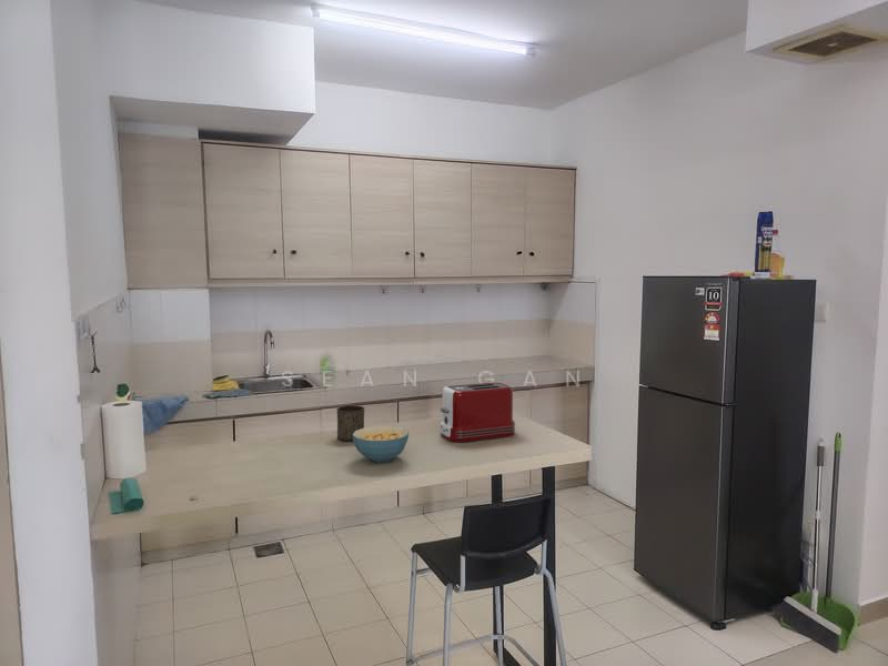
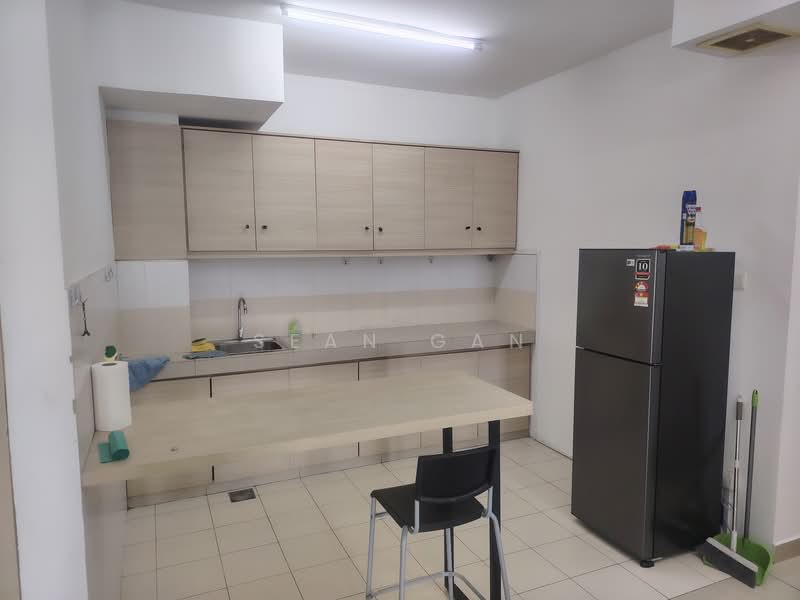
- cup [336,404,365,442]
- cereal bowl [352,425,410,464]
- toaster [440,382,516,443]
